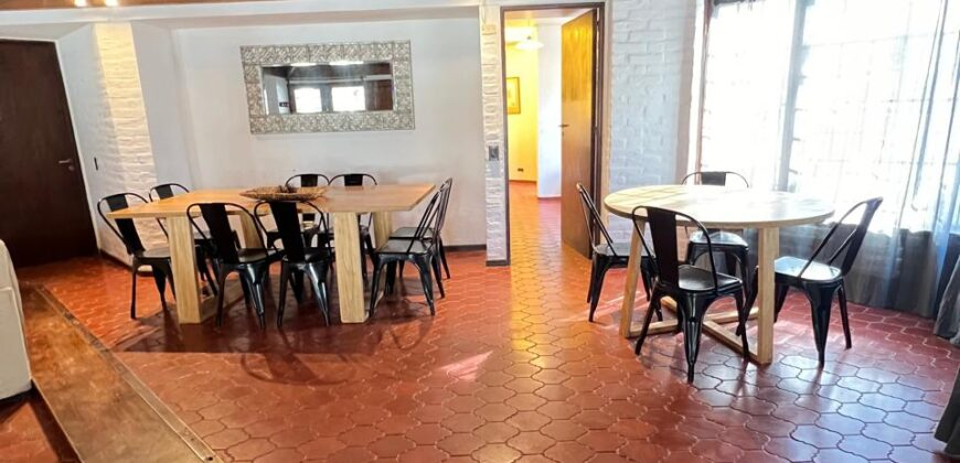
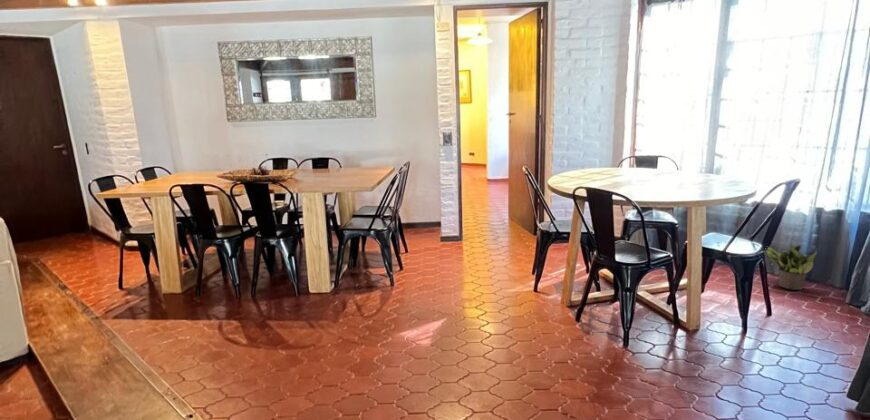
+ potted plant [766,241,818,291]
